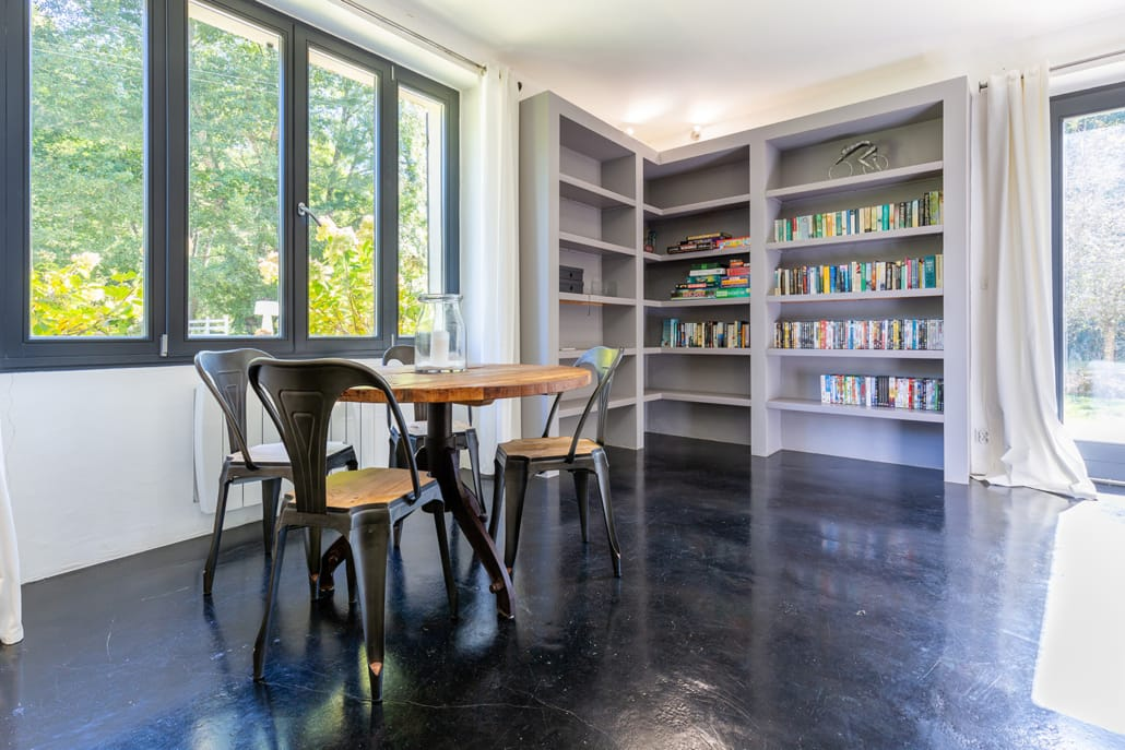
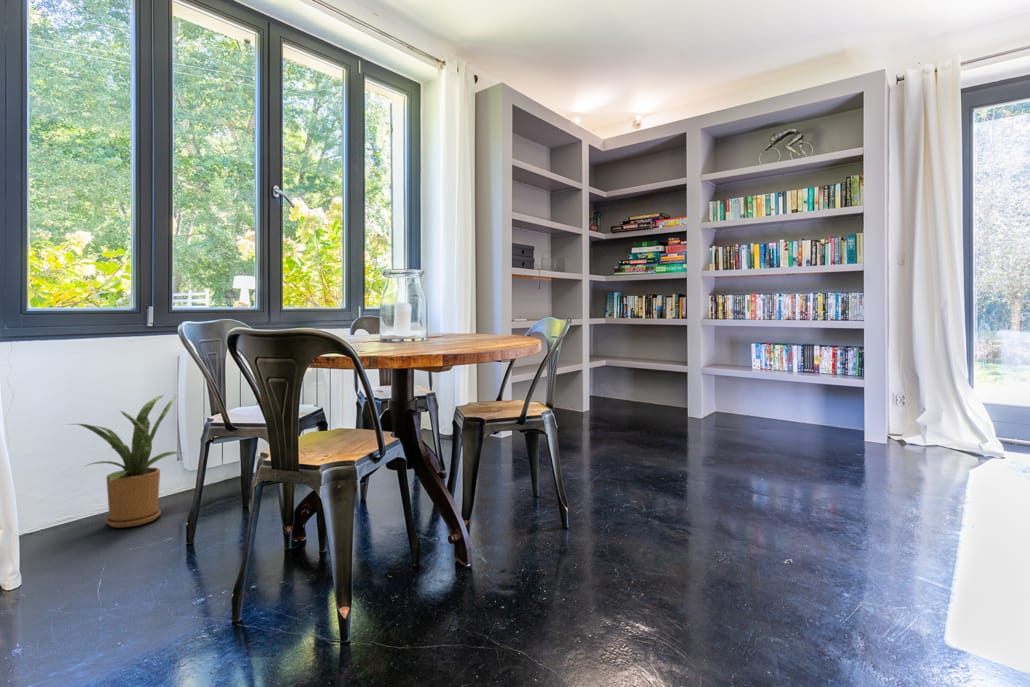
+ house plant [66,394,186,528]
